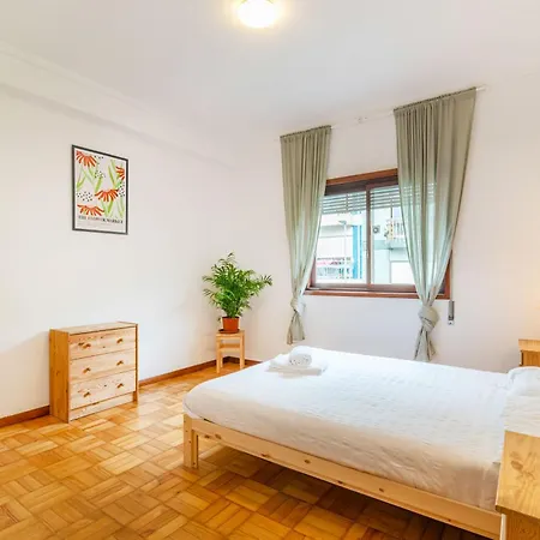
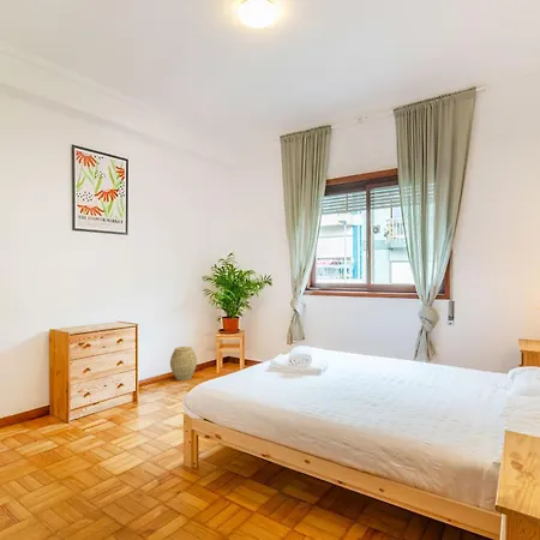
+ woven basket [169,346,198,382]
